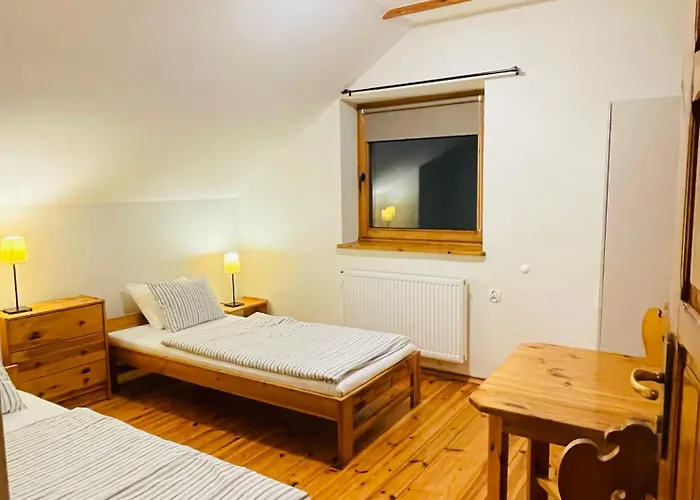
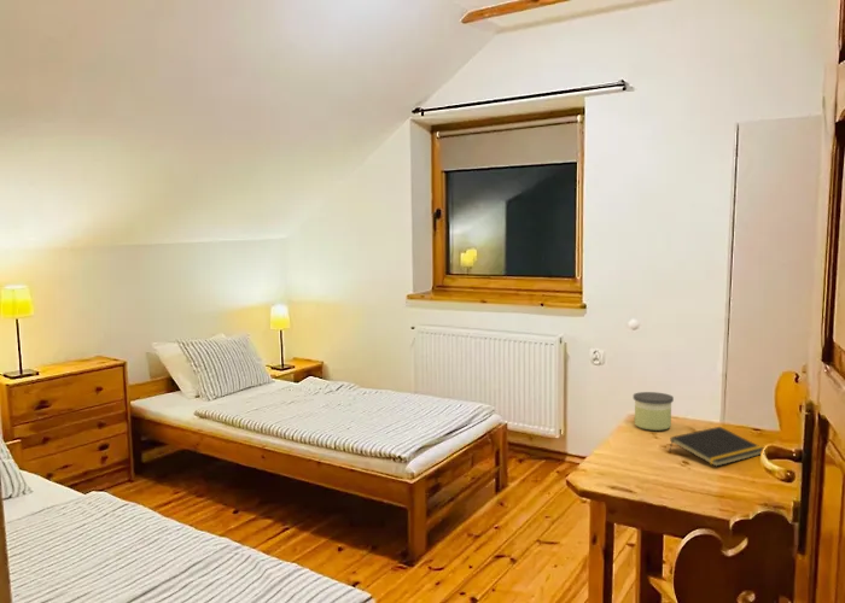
+ notepad [668,426,764,468]
+ candle [633,391,675,432]
